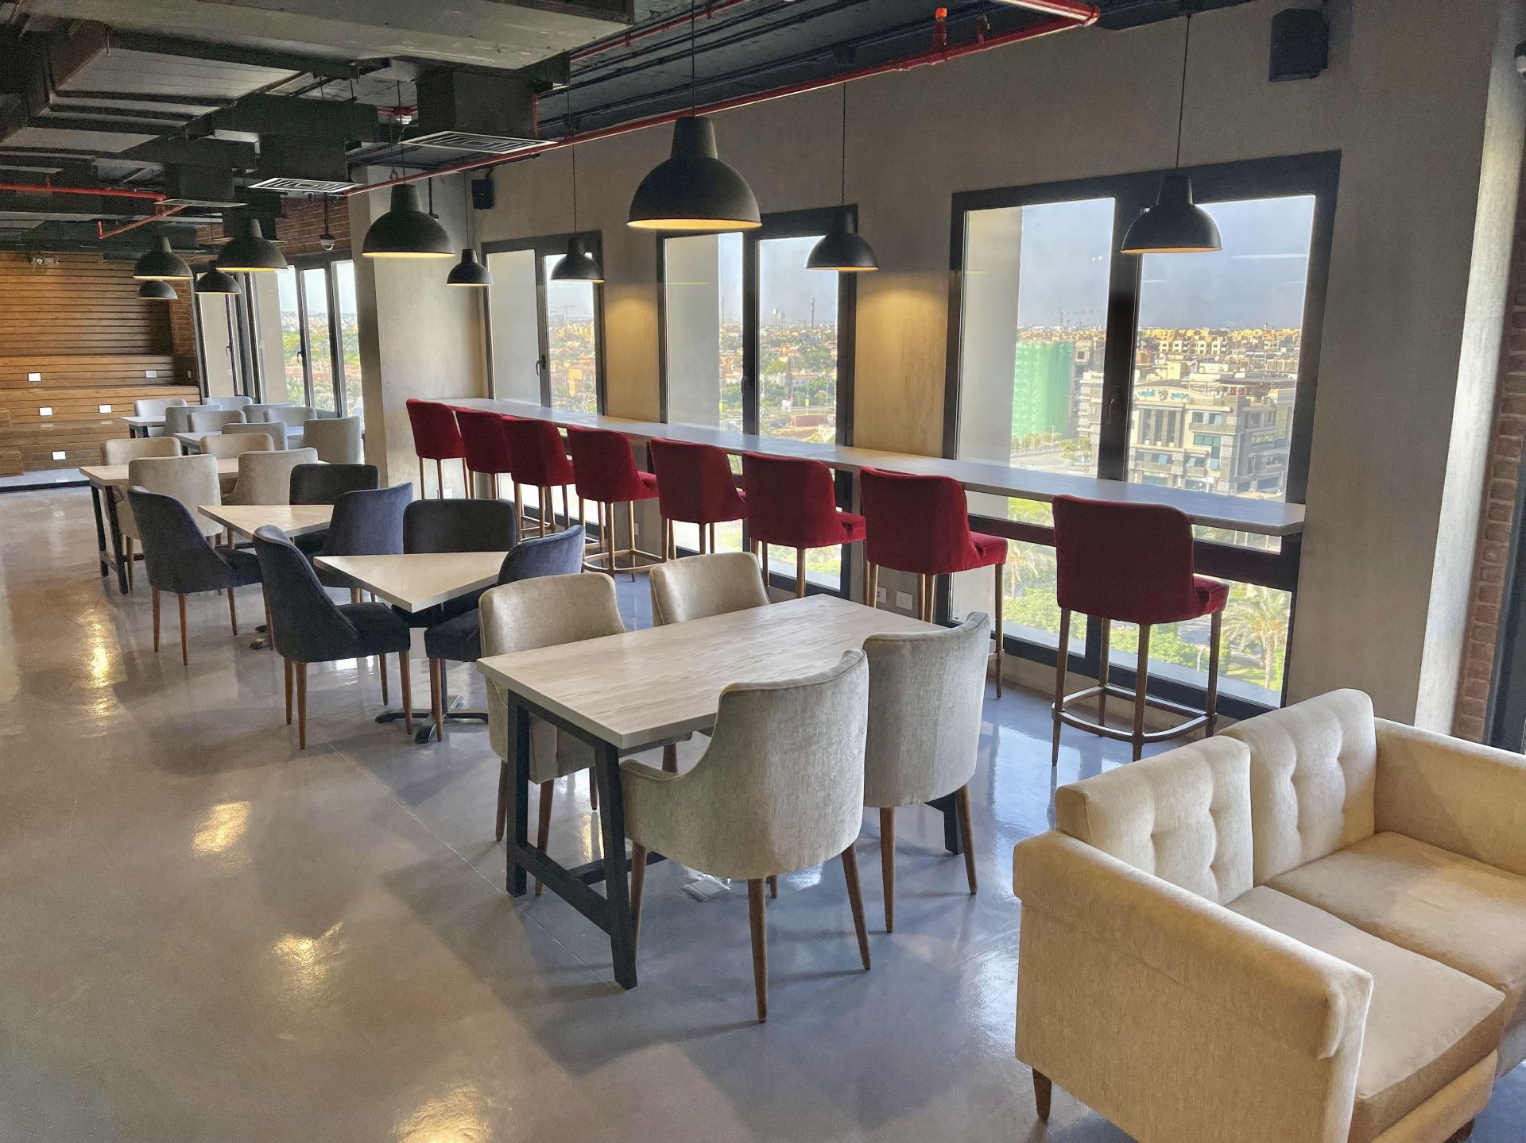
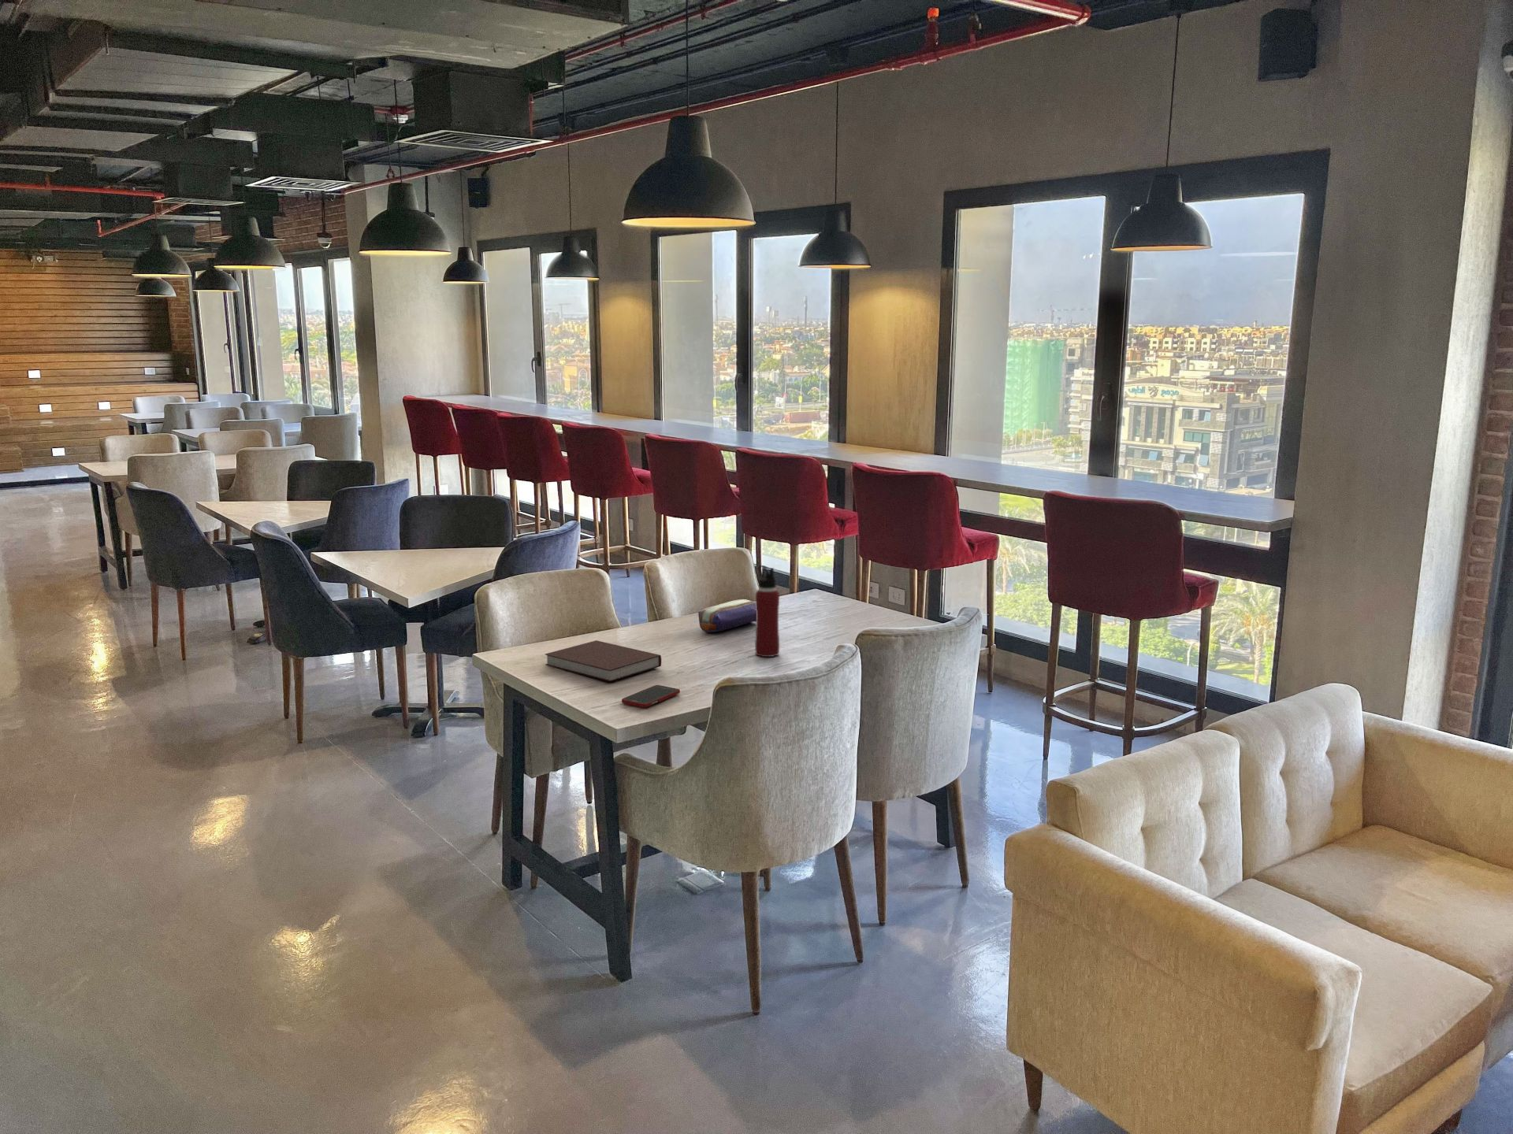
+ pencil case [697,598,756,634]
+ water bottle [754,565,780,658]
+ cell phone [621,685,681,708]
+ notebook [544,640,662,683]
